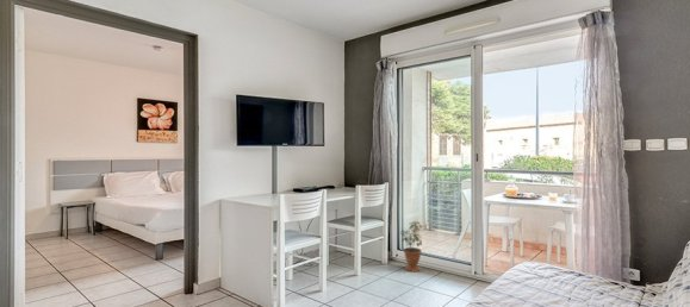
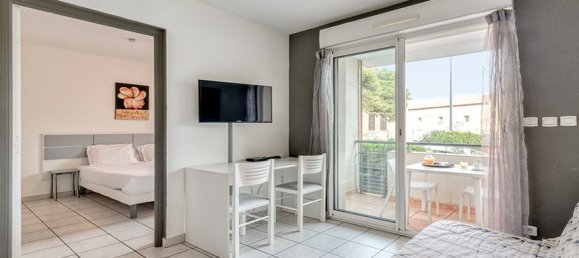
- potted plant [399,220,423,272]
